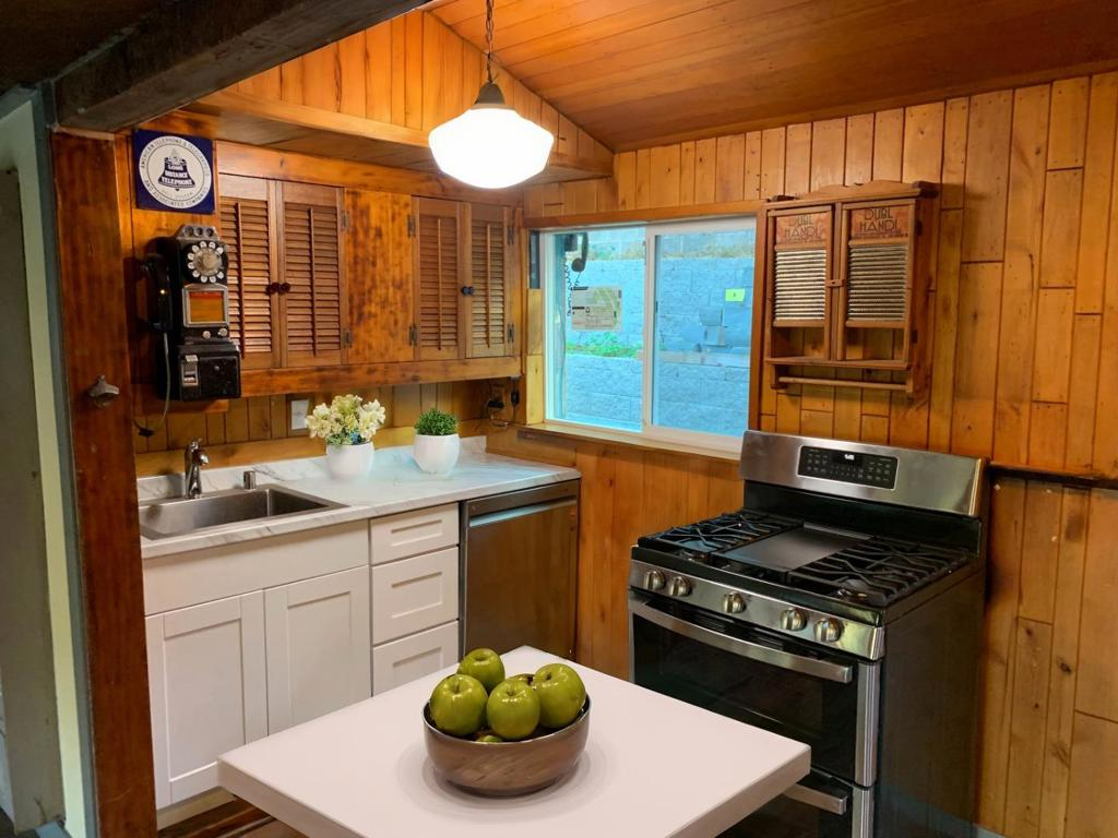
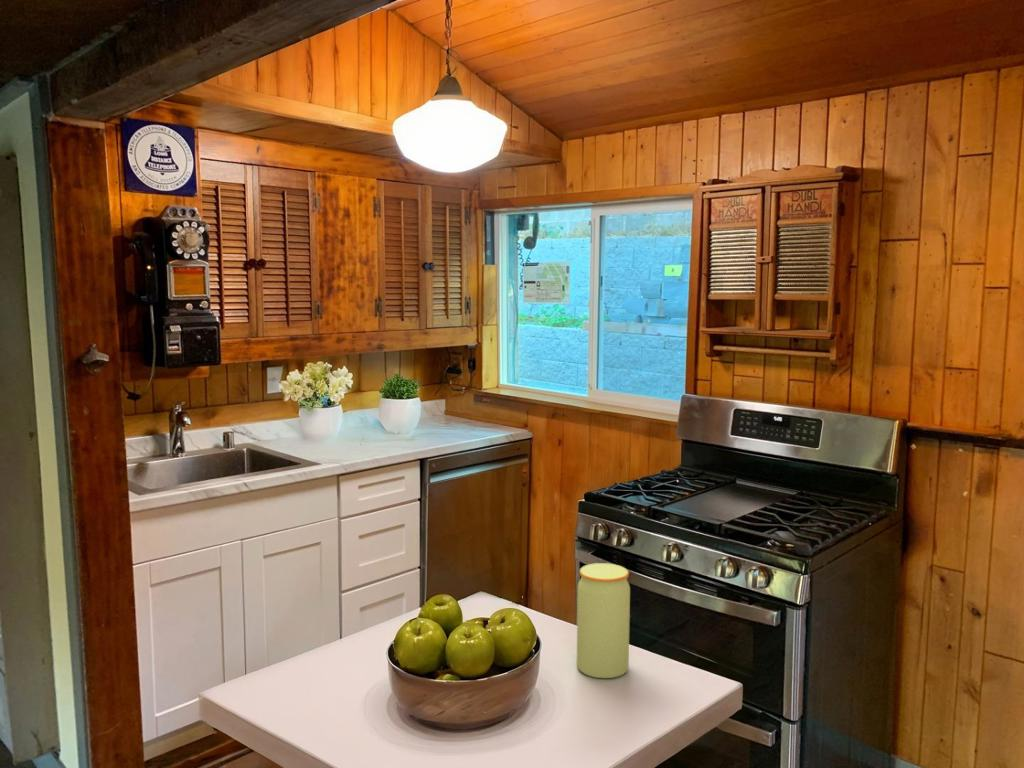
+ jar [576,562,631,679]
